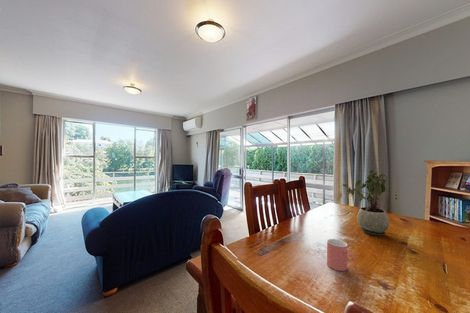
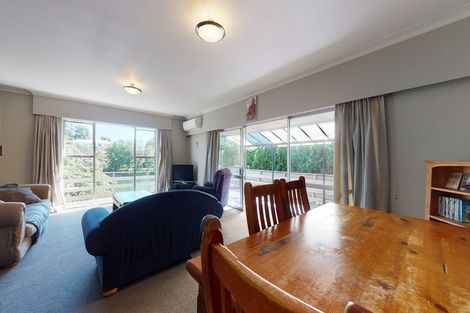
- cup [326,238,355,272]
- potted plant [342,169,391,237]
